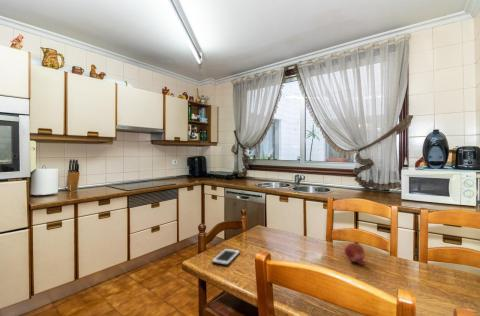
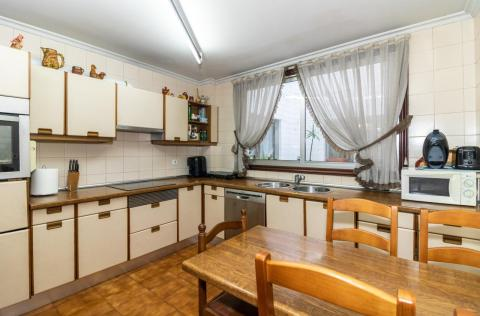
- fruit [344,242,366,266]
- cell phone [211,248,241,266]
